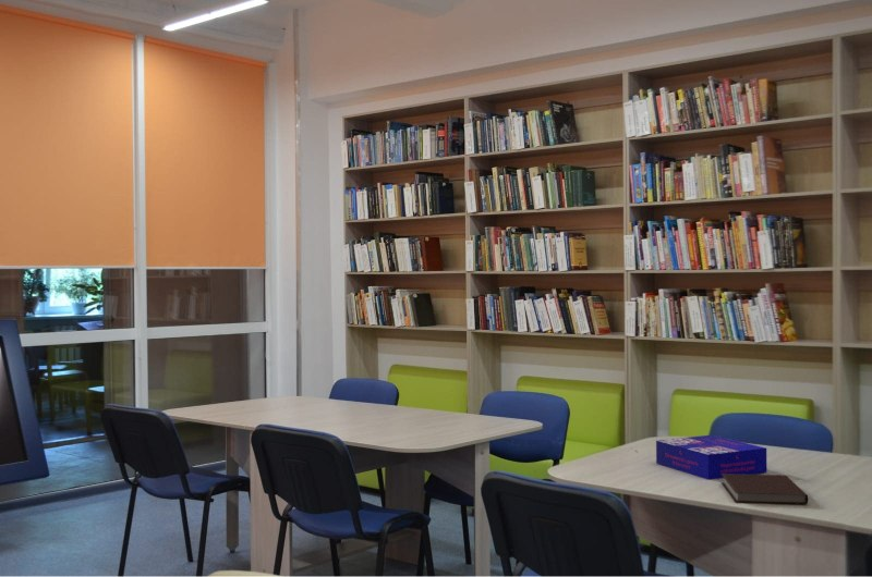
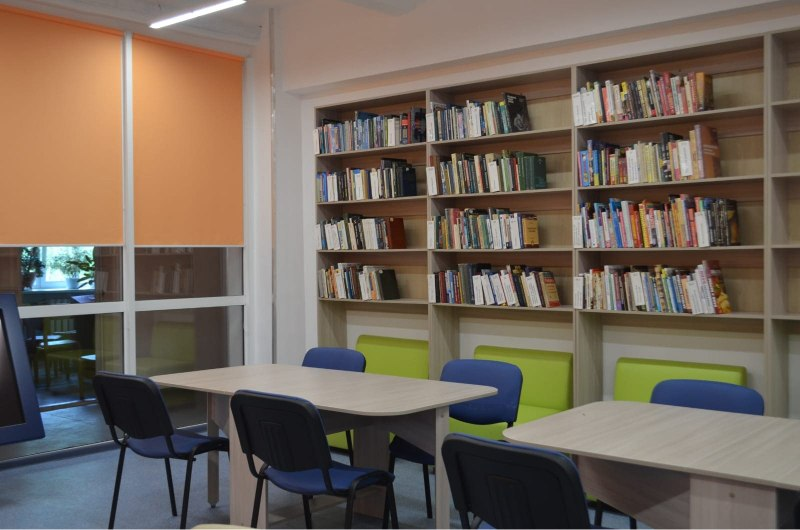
- board game [655,434,767,480]
- notebook [720,474,809,505]
